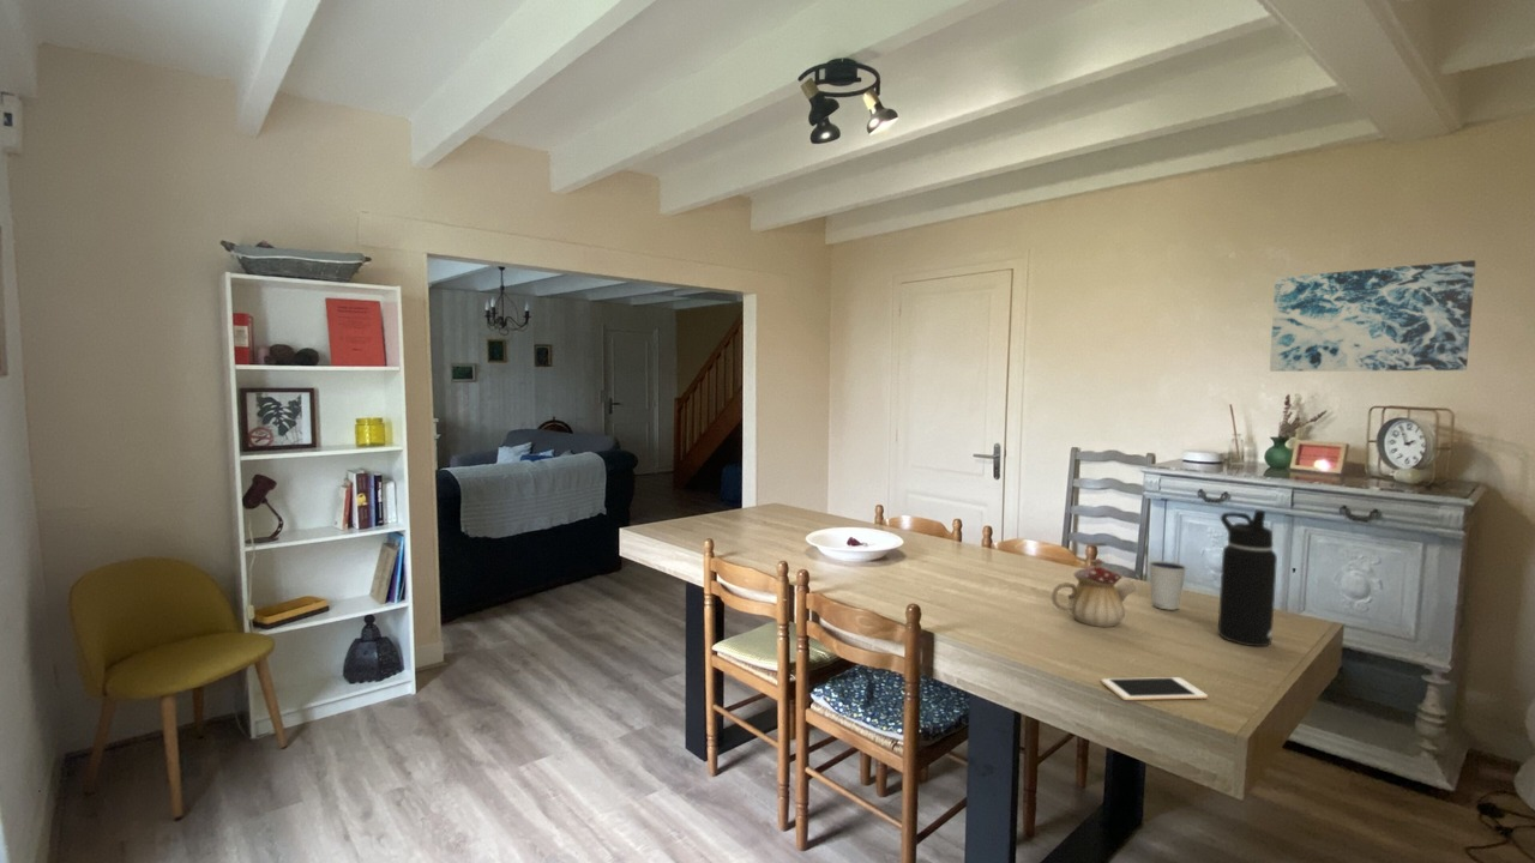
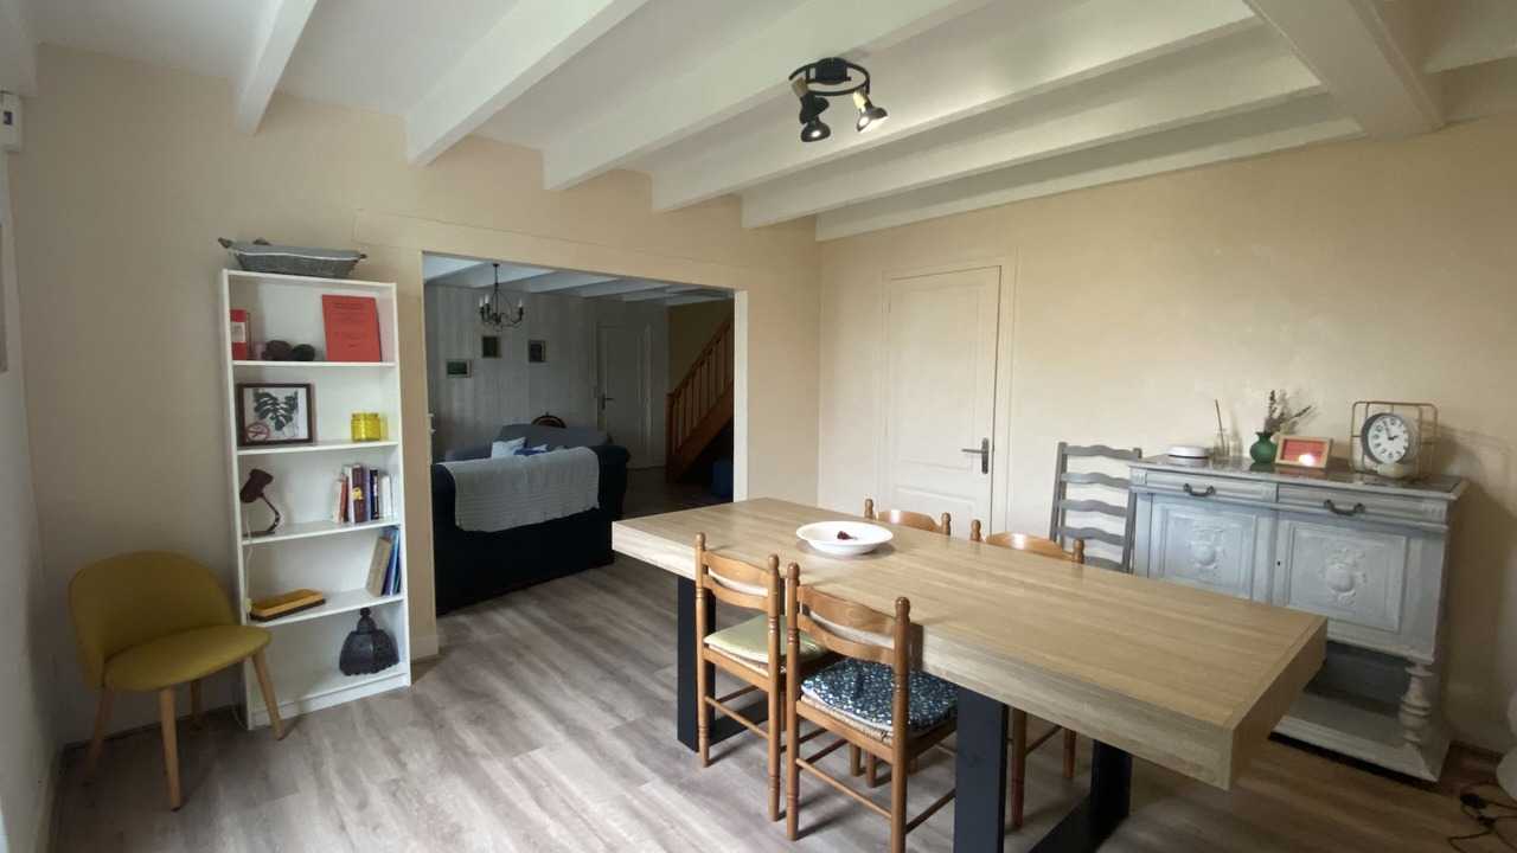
- teapot [1051,557,1137,628]
- cell phone [1101,676,1209,701]
- dixie cup [1148,560,1187,611]
- water bottle [1217,509,1278,647]
- wall art [1269,259,1476,373]
